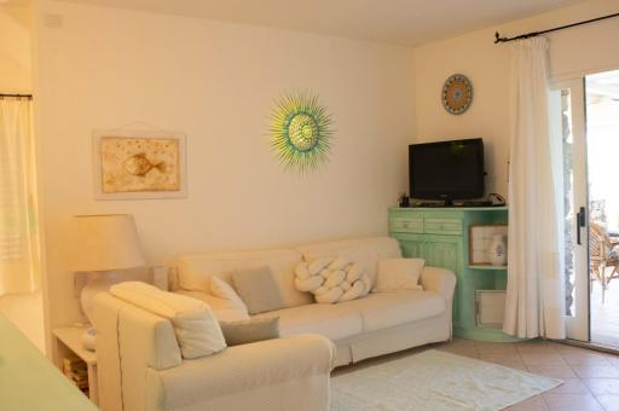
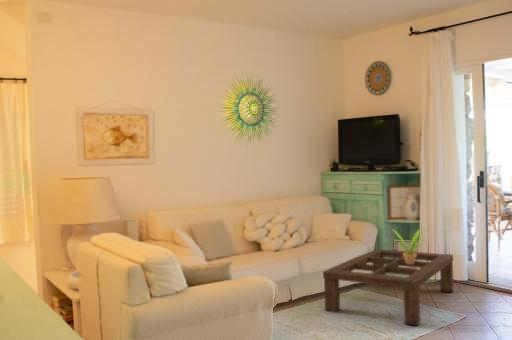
+ coffee table [322,248,454,327]
+ potted plant [391,227,426,264]
